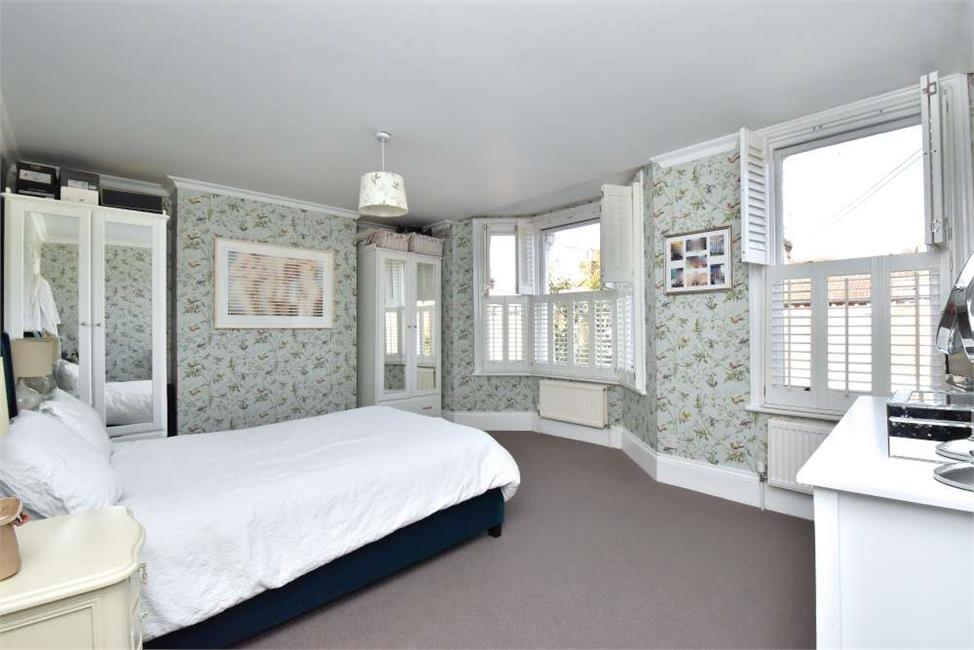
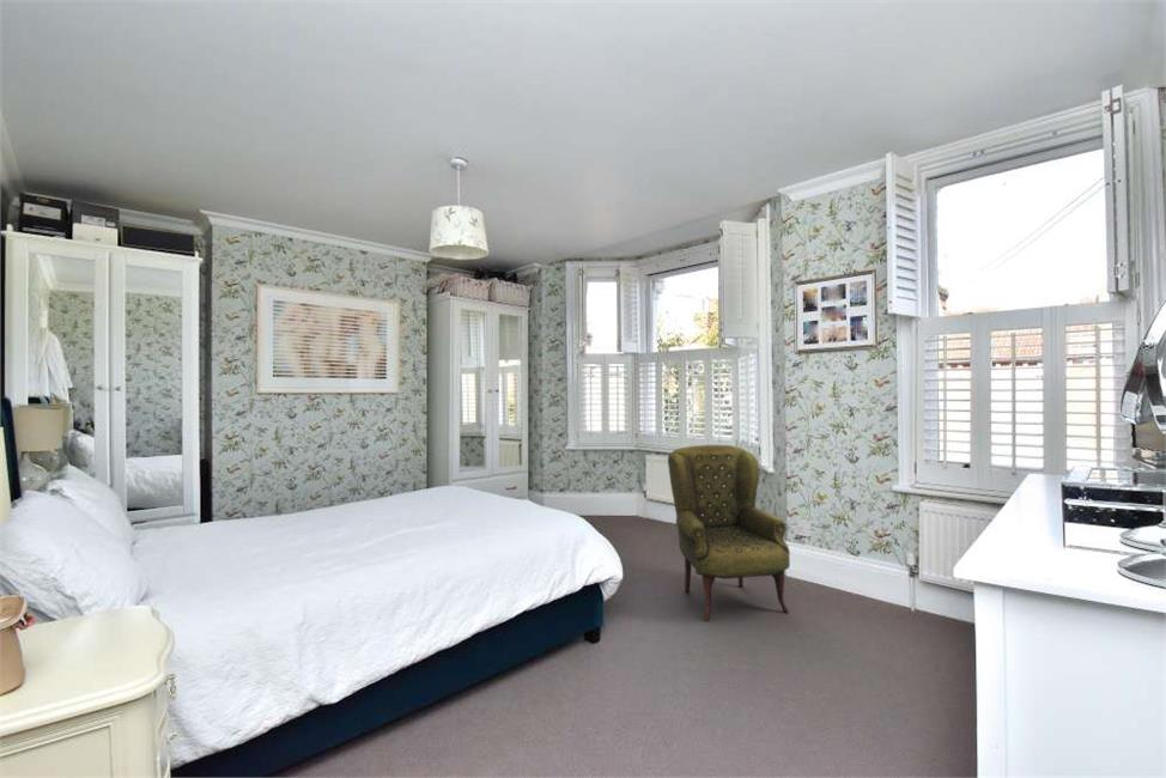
+ armchair [667,444,791,622]
